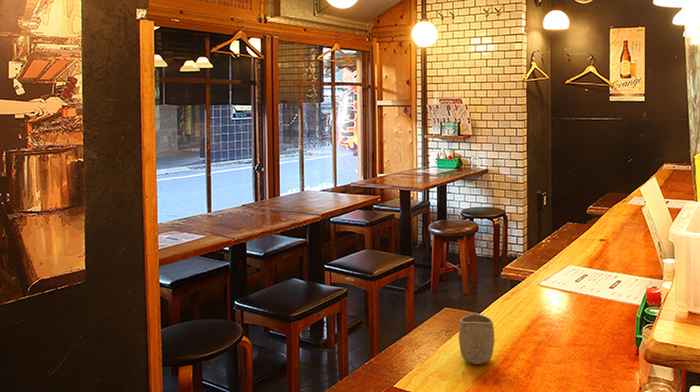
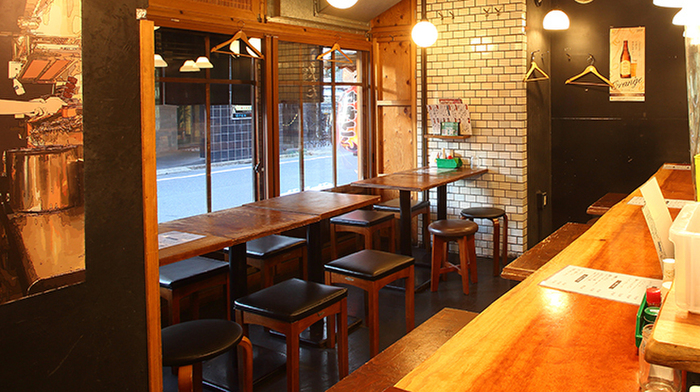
- cup [458,313,495,365]
